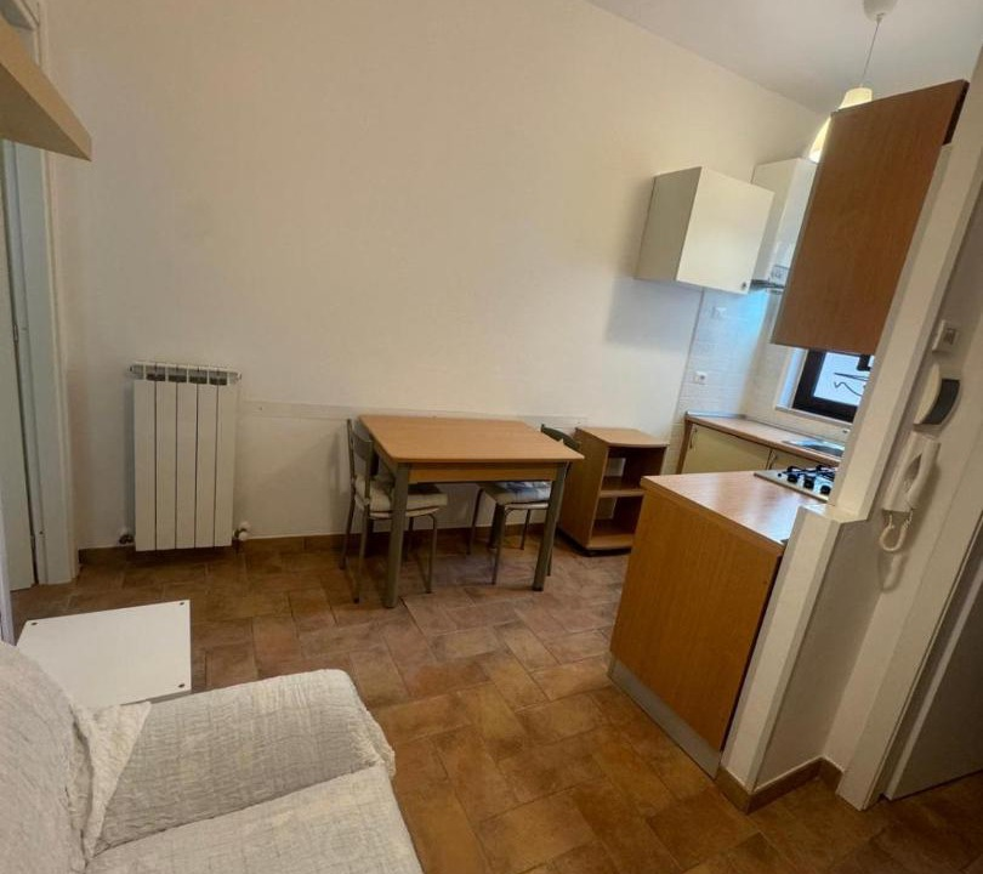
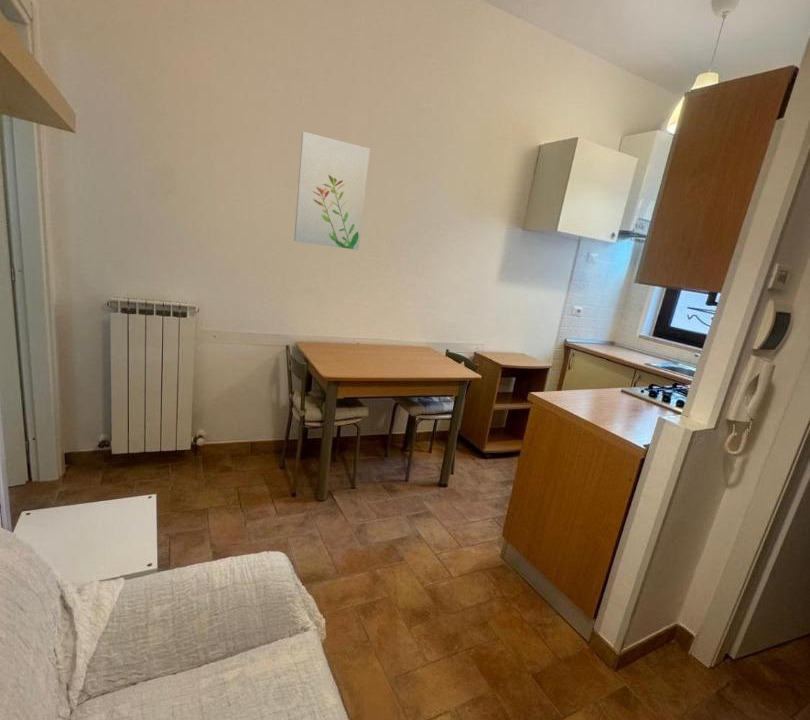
+ wall art [293,131,371,251]
